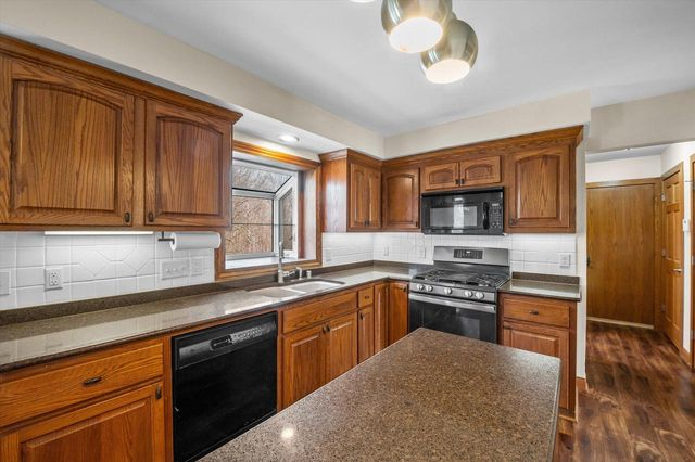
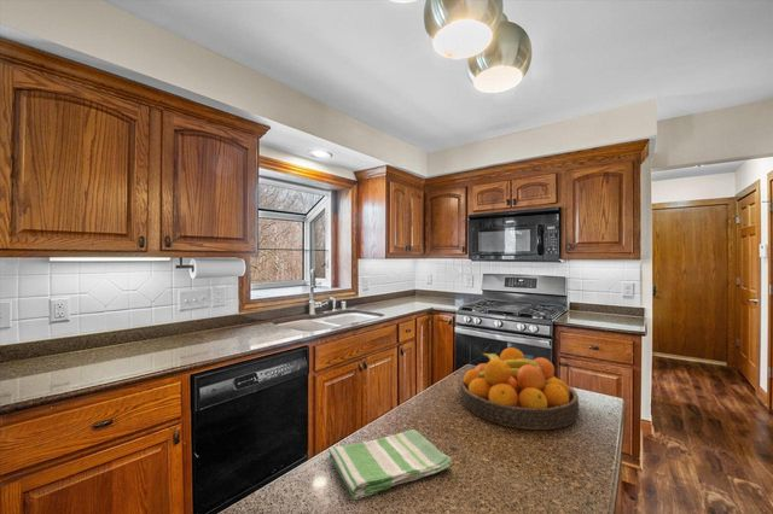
+ dish towel [327,428,453,501]
+ fruit bowl [459,346,580,431]
